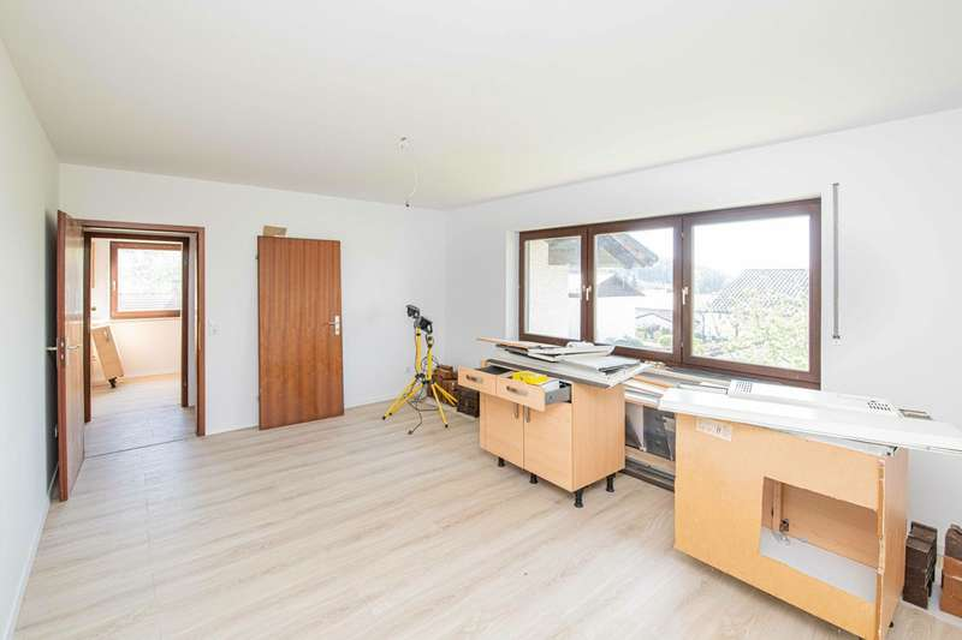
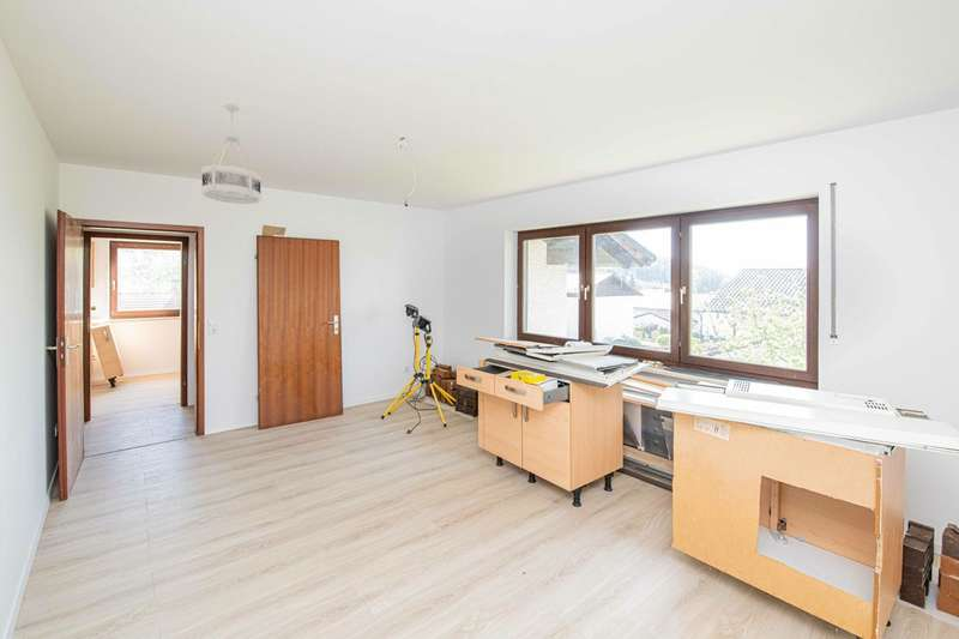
+ ceiling light fixture [200,103,263,205]
